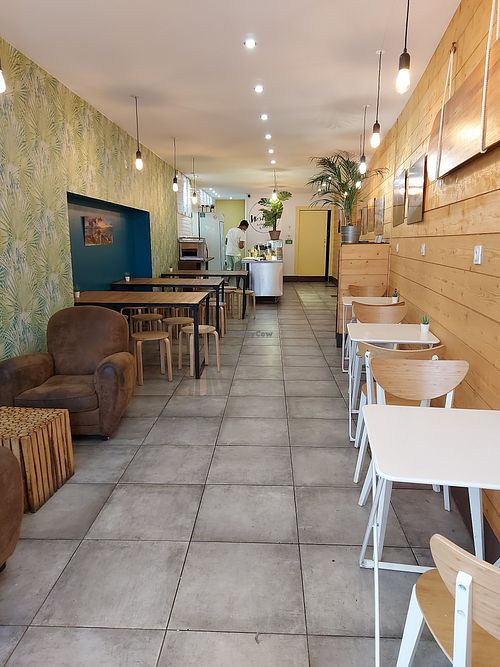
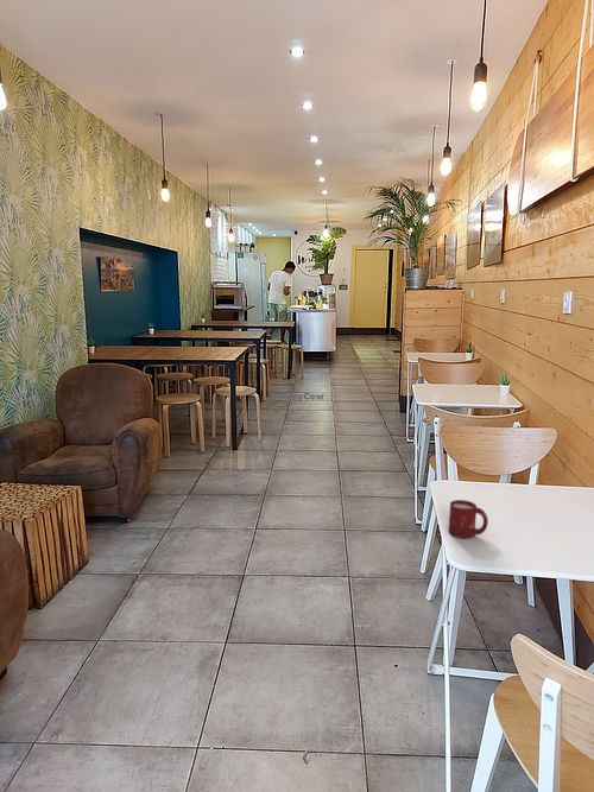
+ cup [448,499,489,539]
